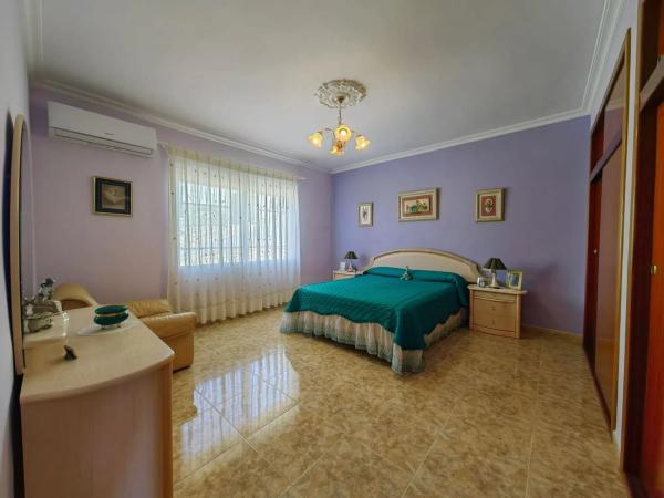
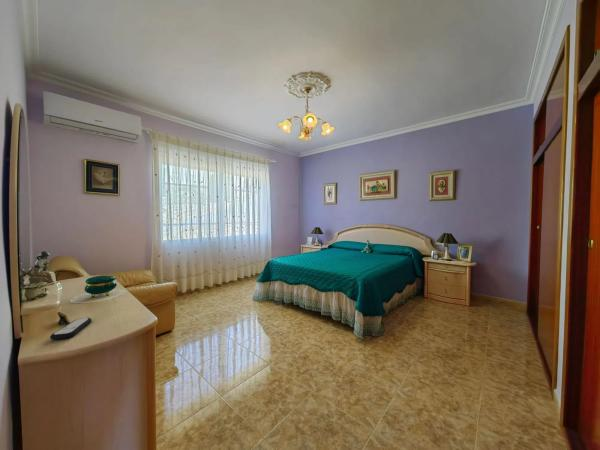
+ remote control [49,317,93,341]
